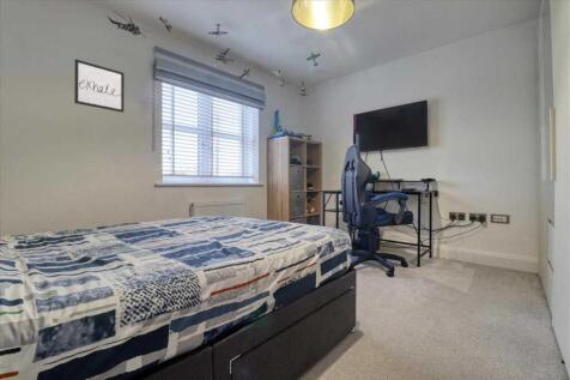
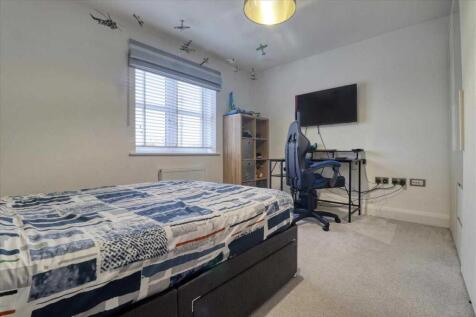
- wall art [73,58,126,114]
